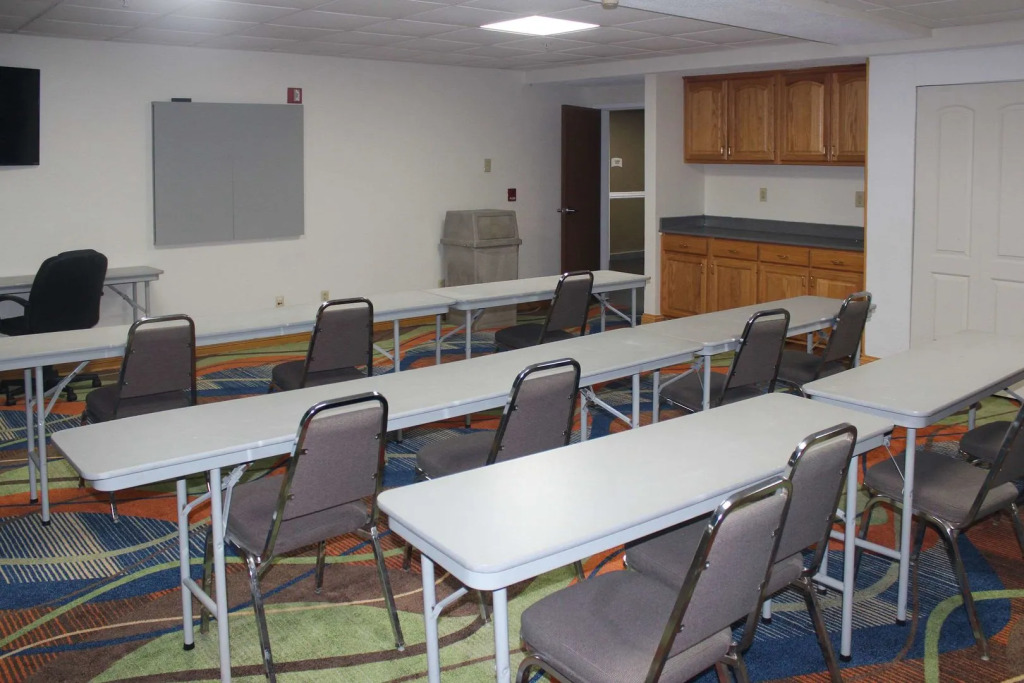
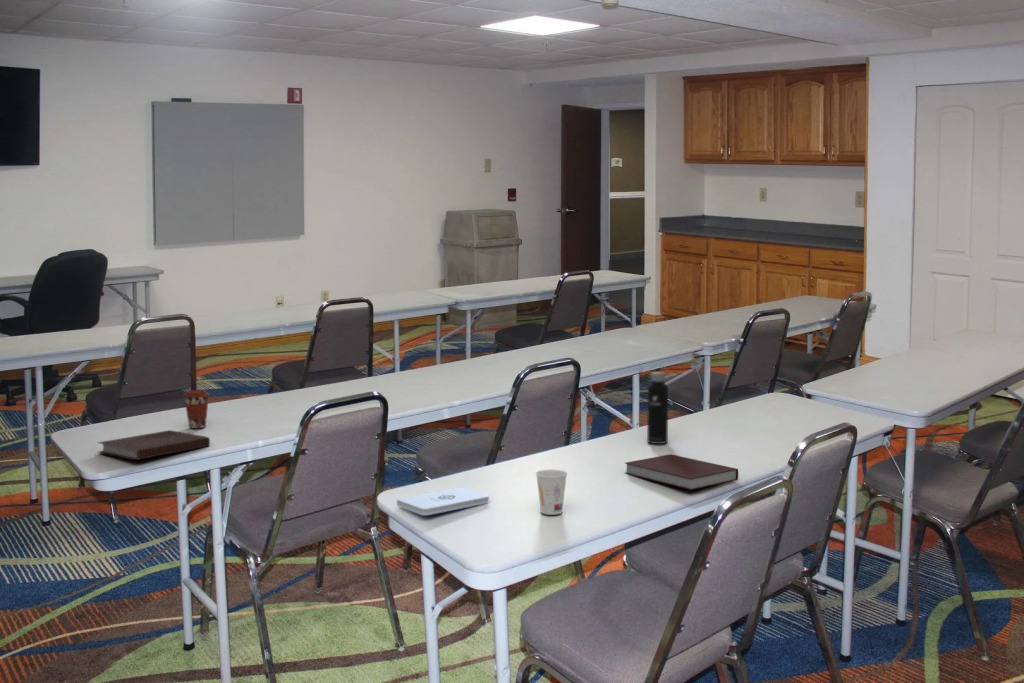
+ notepad [396,486,490,516]
+ cup [535,469,568,516]
+ coffee cup [182,389,211,429]
+ notebook [624,453,739,491]
+ water bottle [646,365,669,445]
+ notebook [96,429,211,461]
